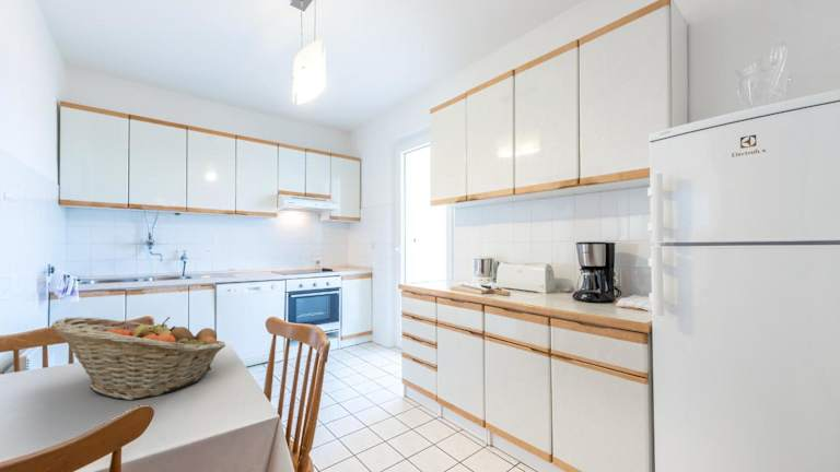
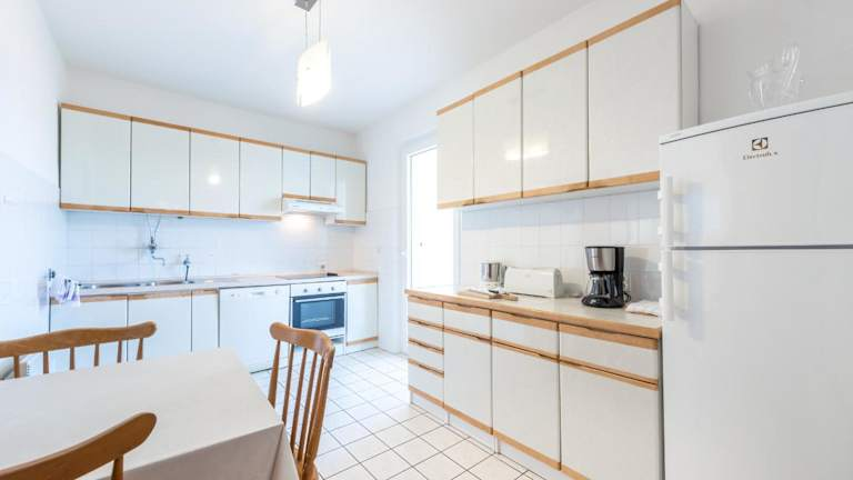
- fruit basket [50,316,226,401]
